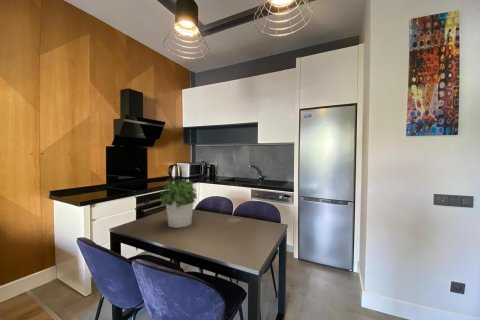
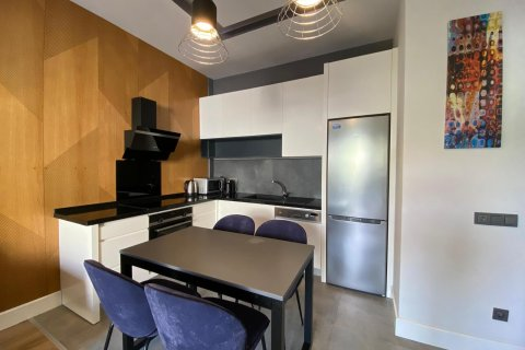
- potted plant [159,177,198,229]
